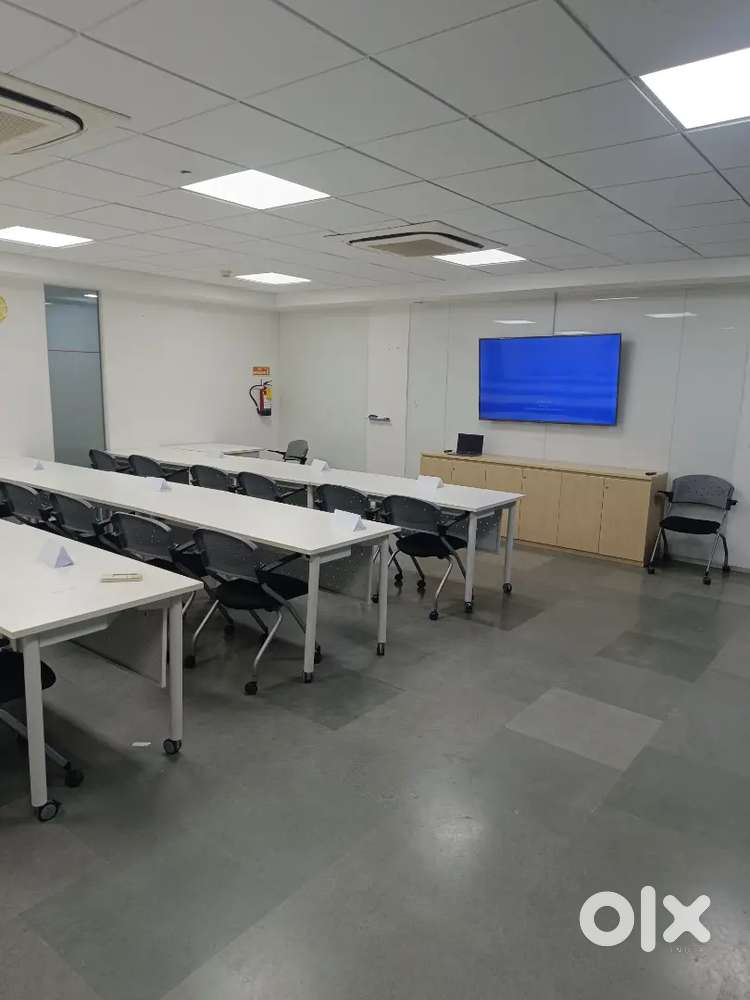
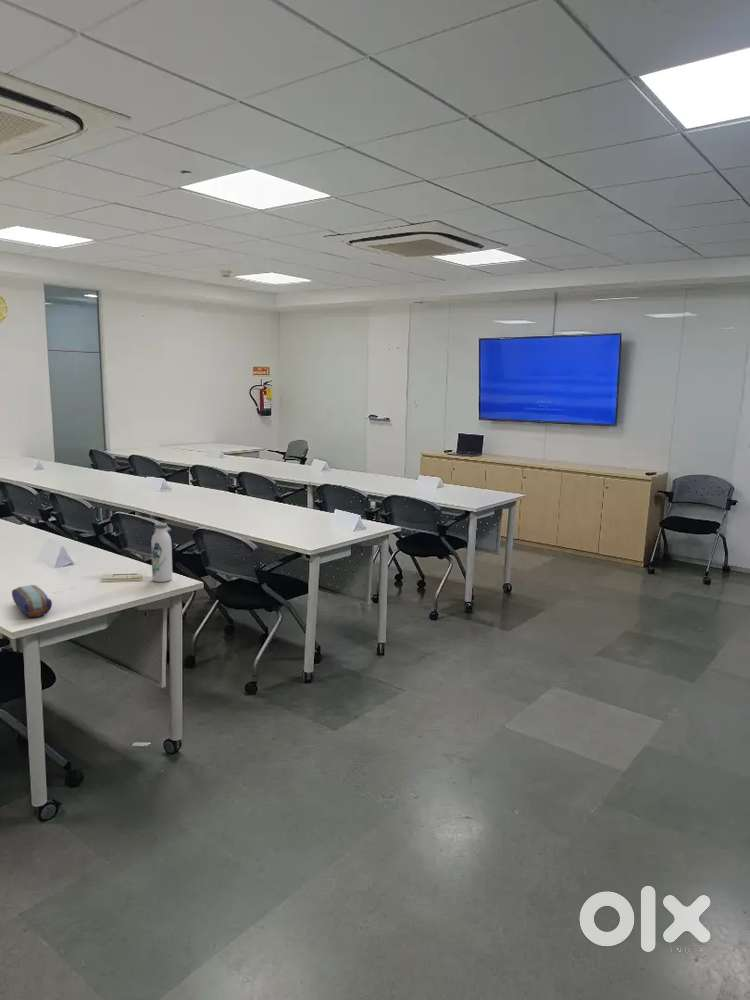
+ water bottle [150,522,173,583]
+ pencil case [11,584,53,618]
